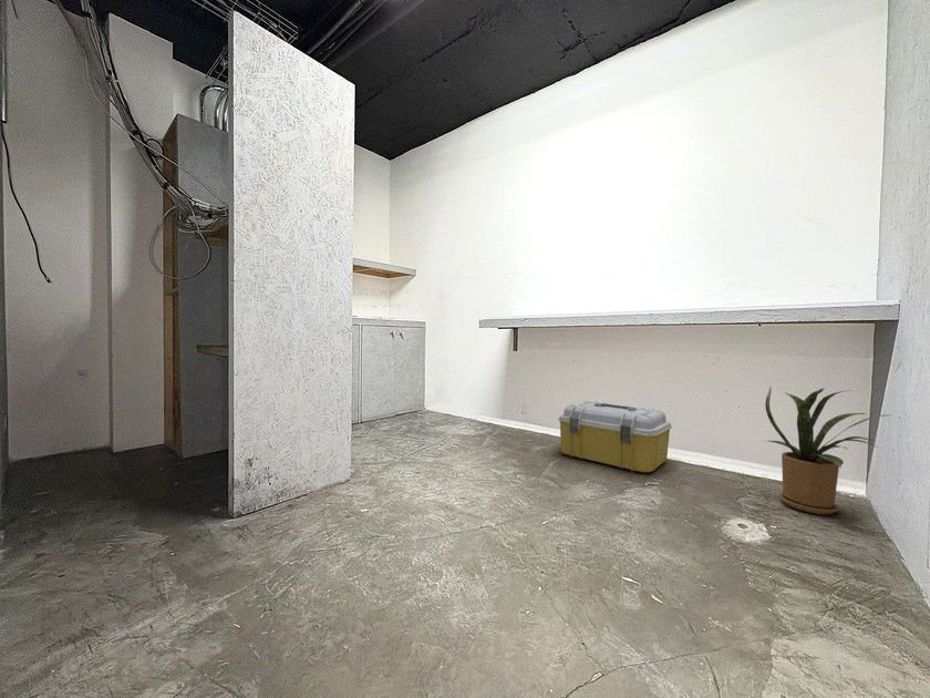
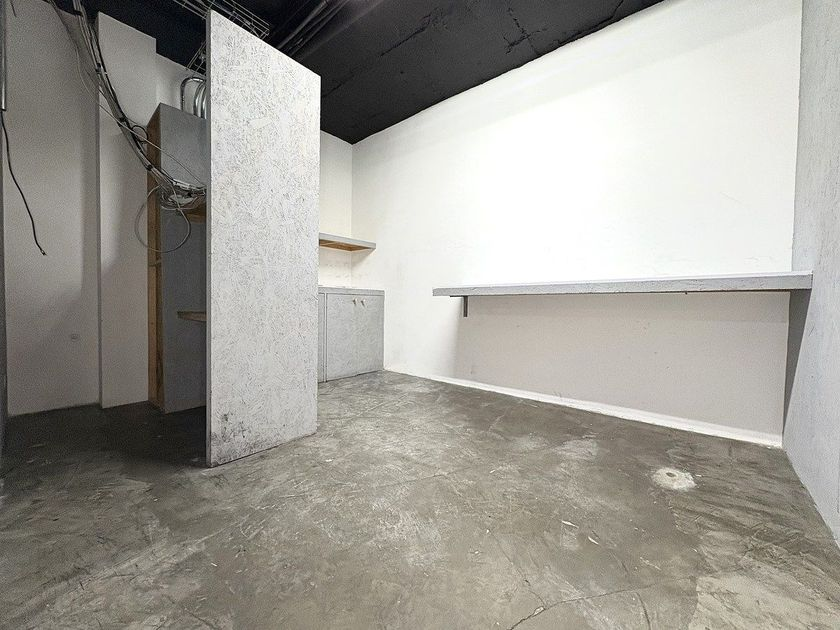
- house plant [762,387,891,515]
- storage box [557,400,673,473]
